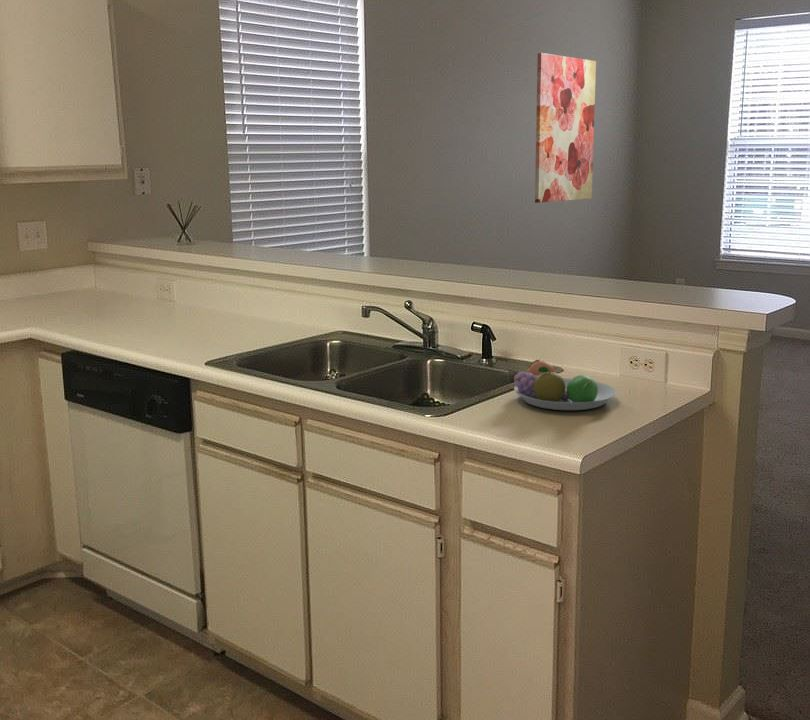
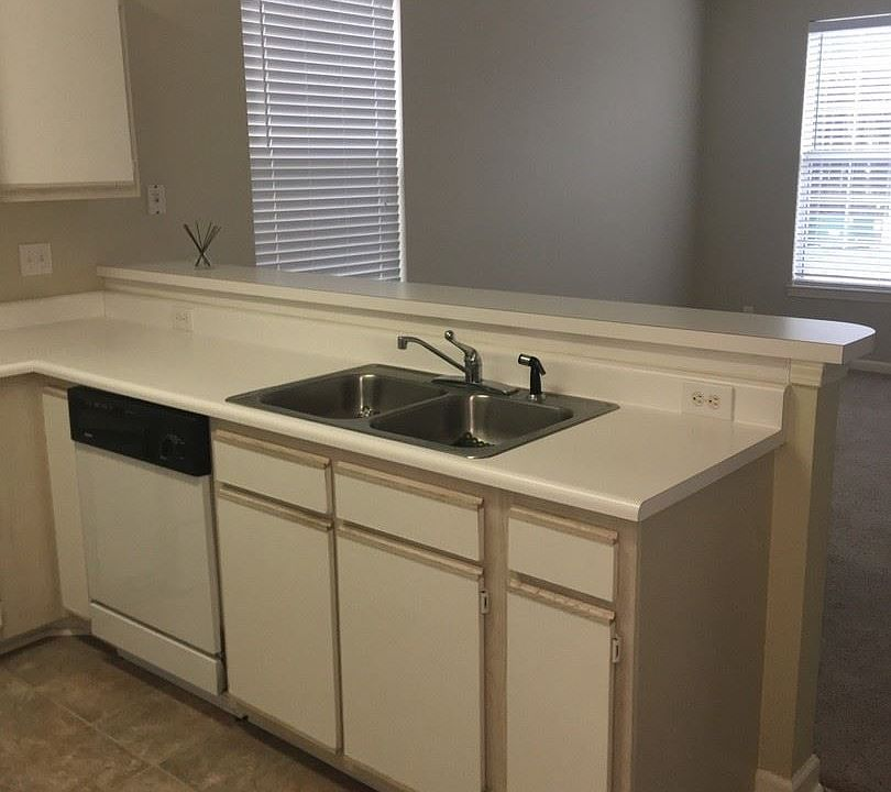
- wall art [534,52,597,204]
- fruit bowl [513,359,617,411]
